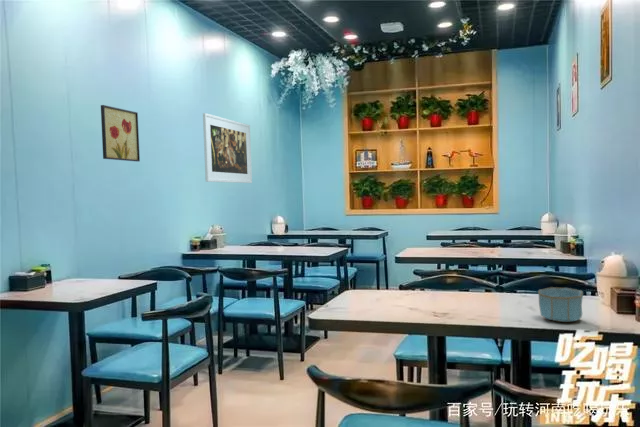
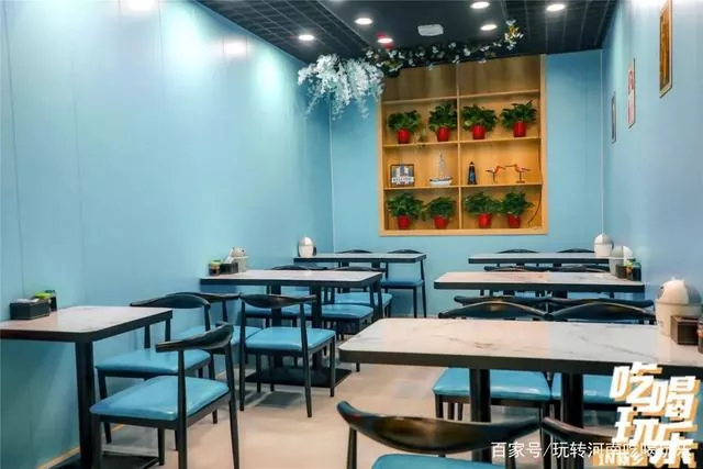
- wall art [100,104,141,163]
- bowl [537,286,584,323]
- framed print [202,112,253,184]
